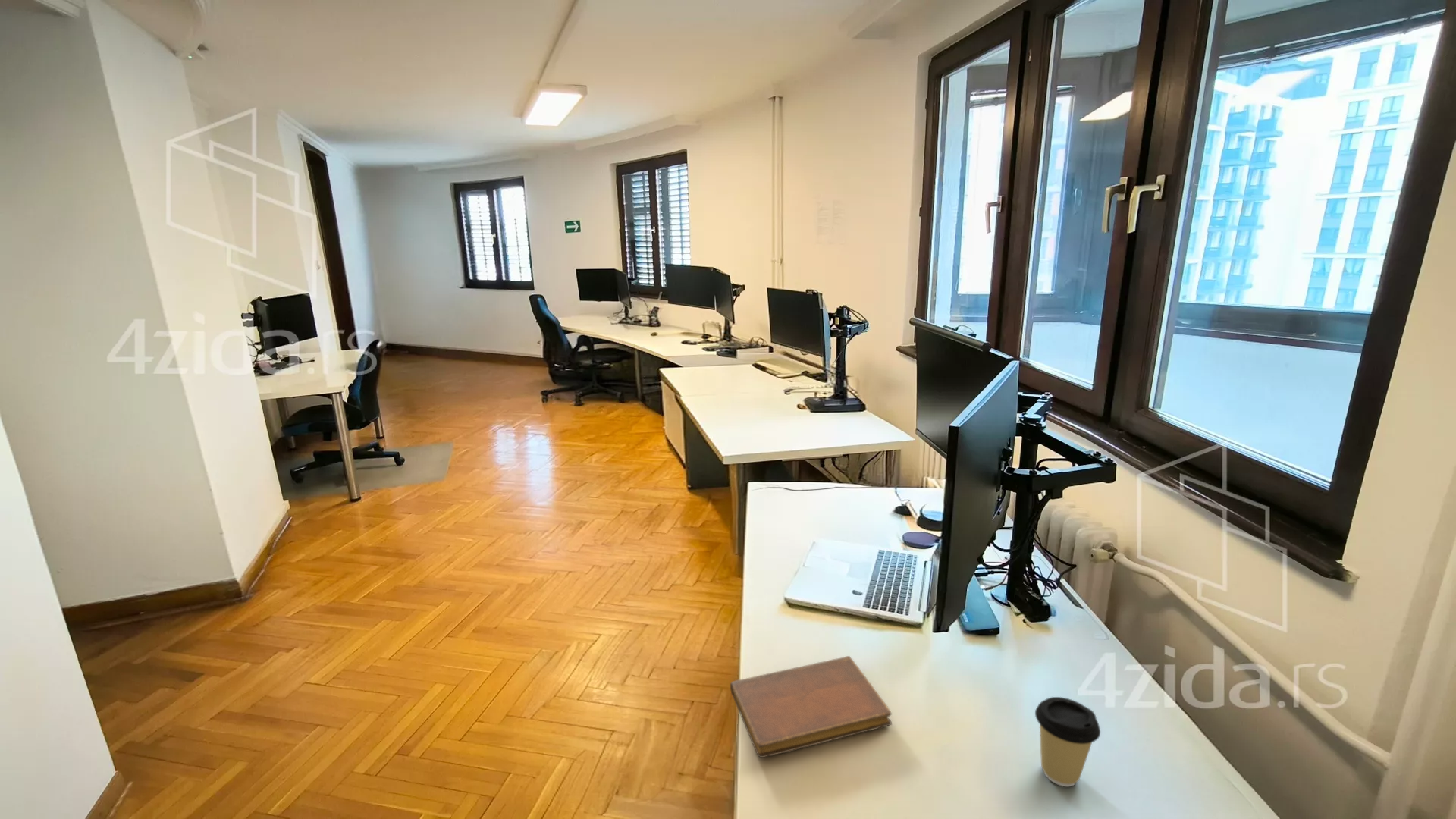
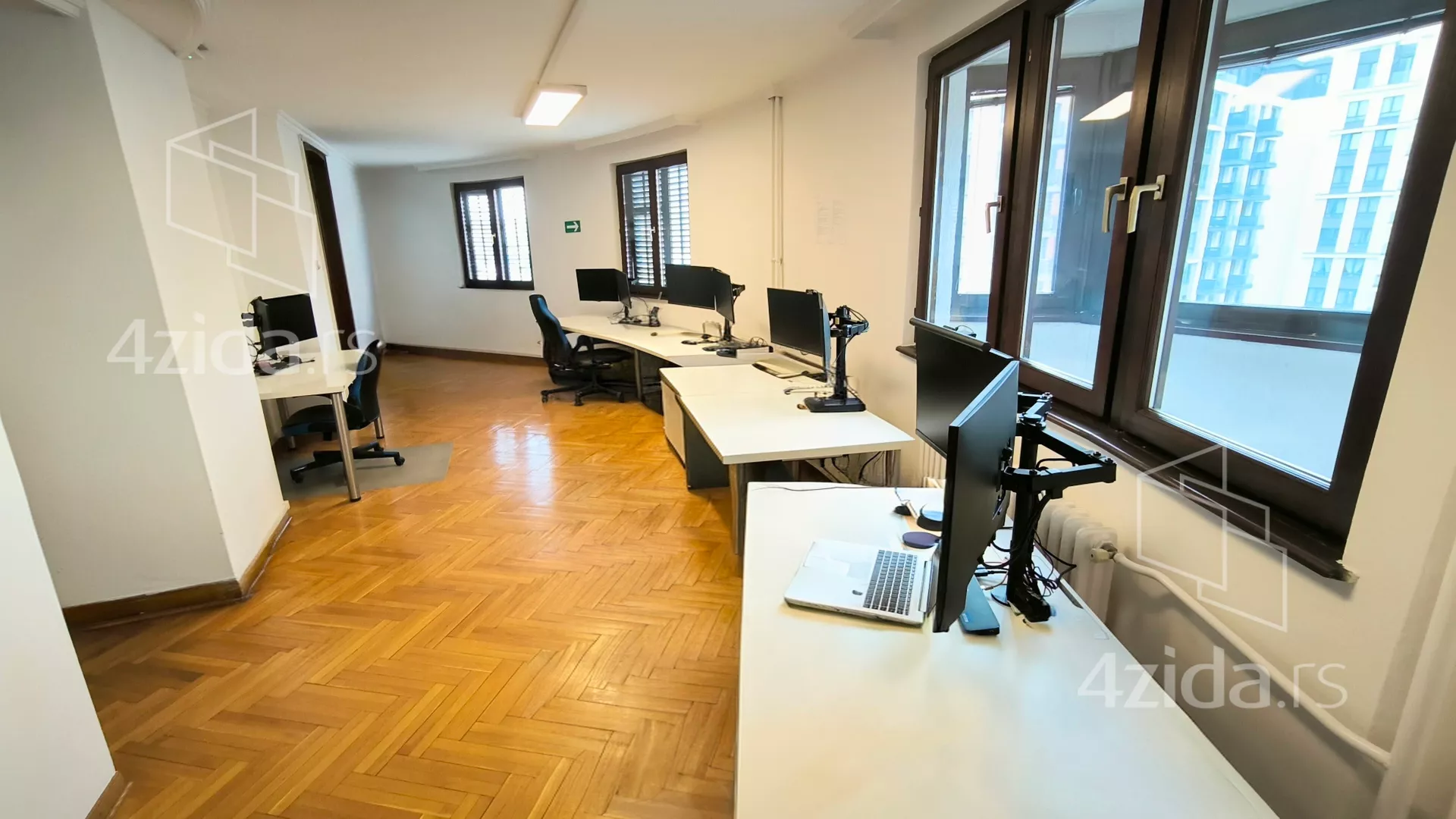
- coffee cup [1034,696,1101,787]
- notebook [730,655,893,758]
